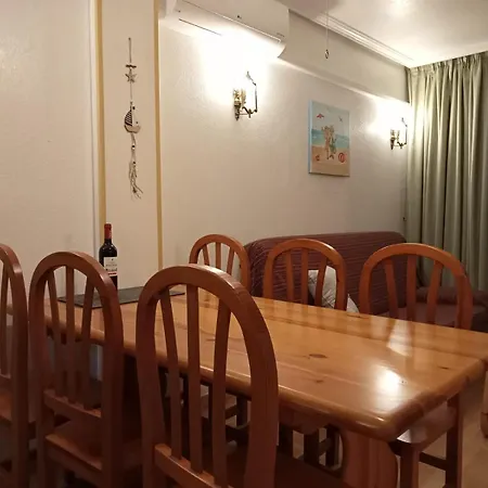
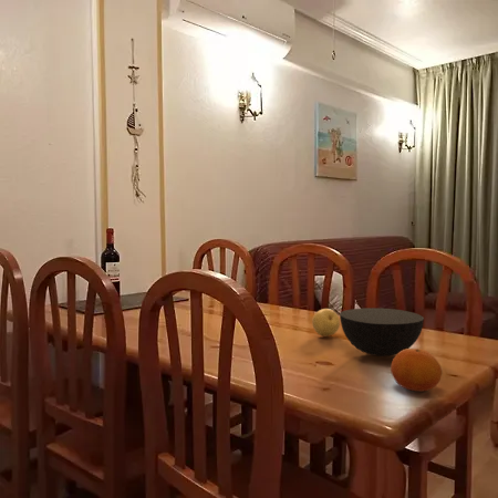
+ bowl [339,307,425,357]
+ fruit [390,347,443,393]
+ mandarin orange [311,308,341,338]
